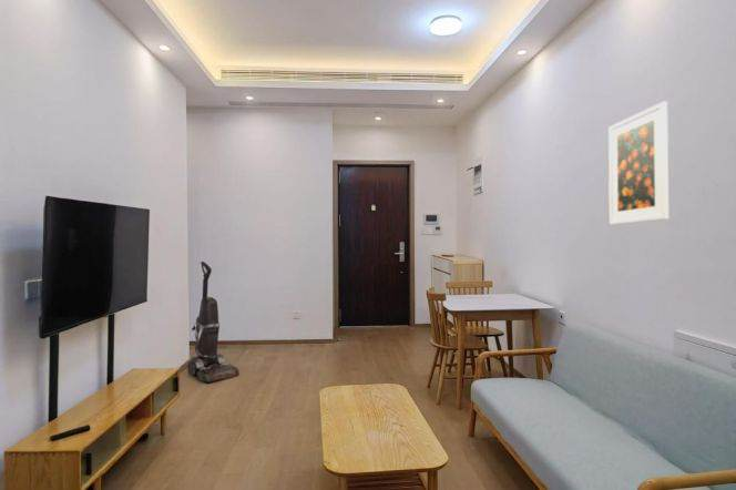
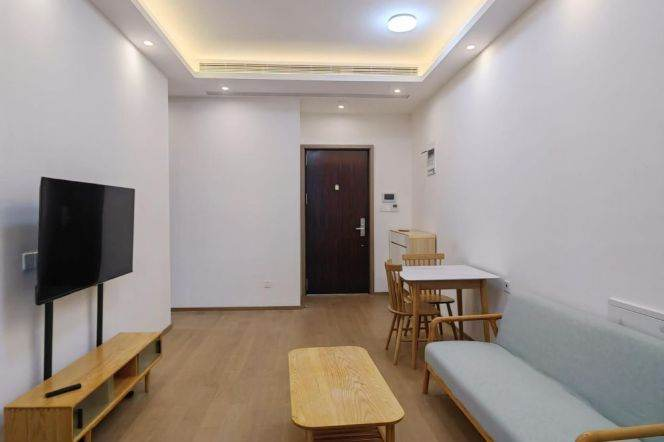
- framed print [607,101,669,226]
- vacuum cleaner [186,261,241,384]
